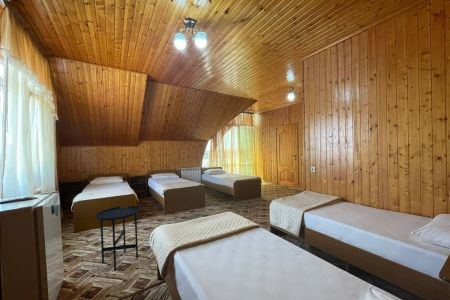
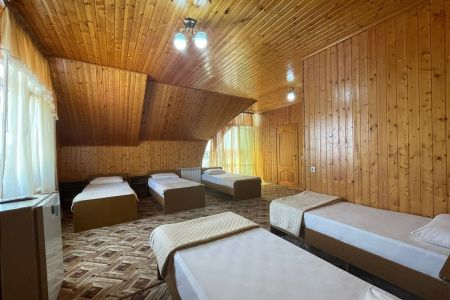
- side table [95,205,140,271]
